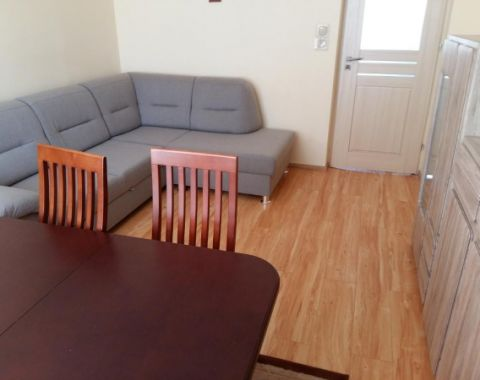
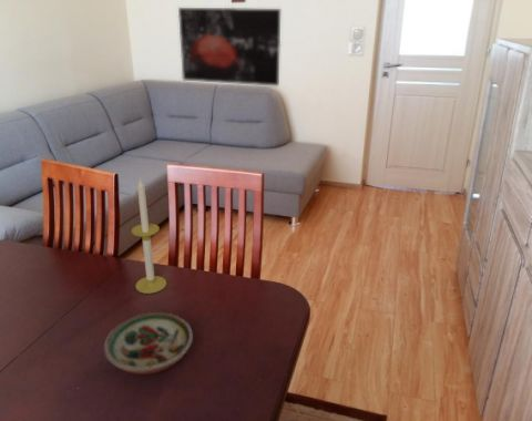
+ decorative bowl [103,311,194,376]
+ candle [131,176,167,295]
+ wall art [177,7,282,88]
